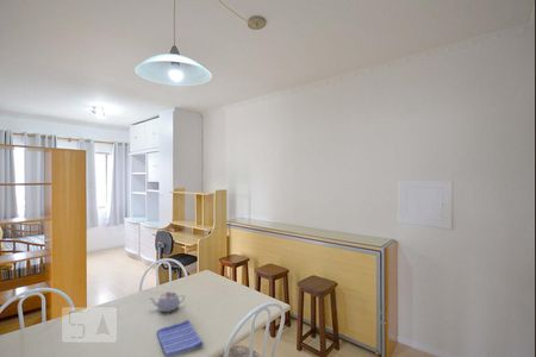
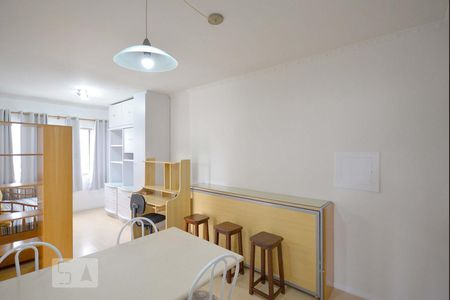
- teapot [148,290,186,313]
- dish towel [156,319,205,357]
